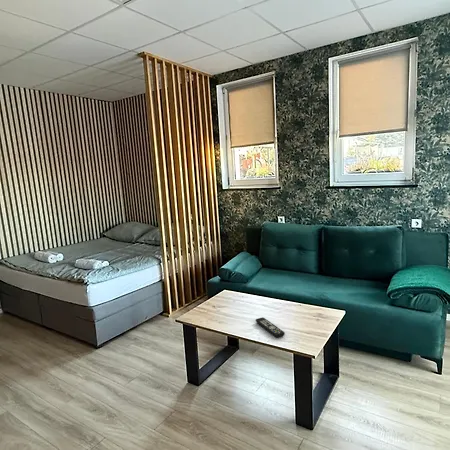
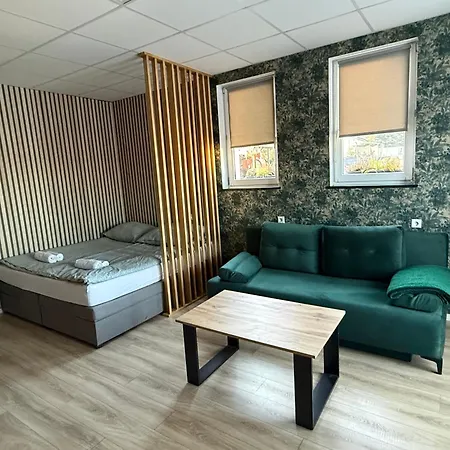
- remote control [255,316,286,339]
